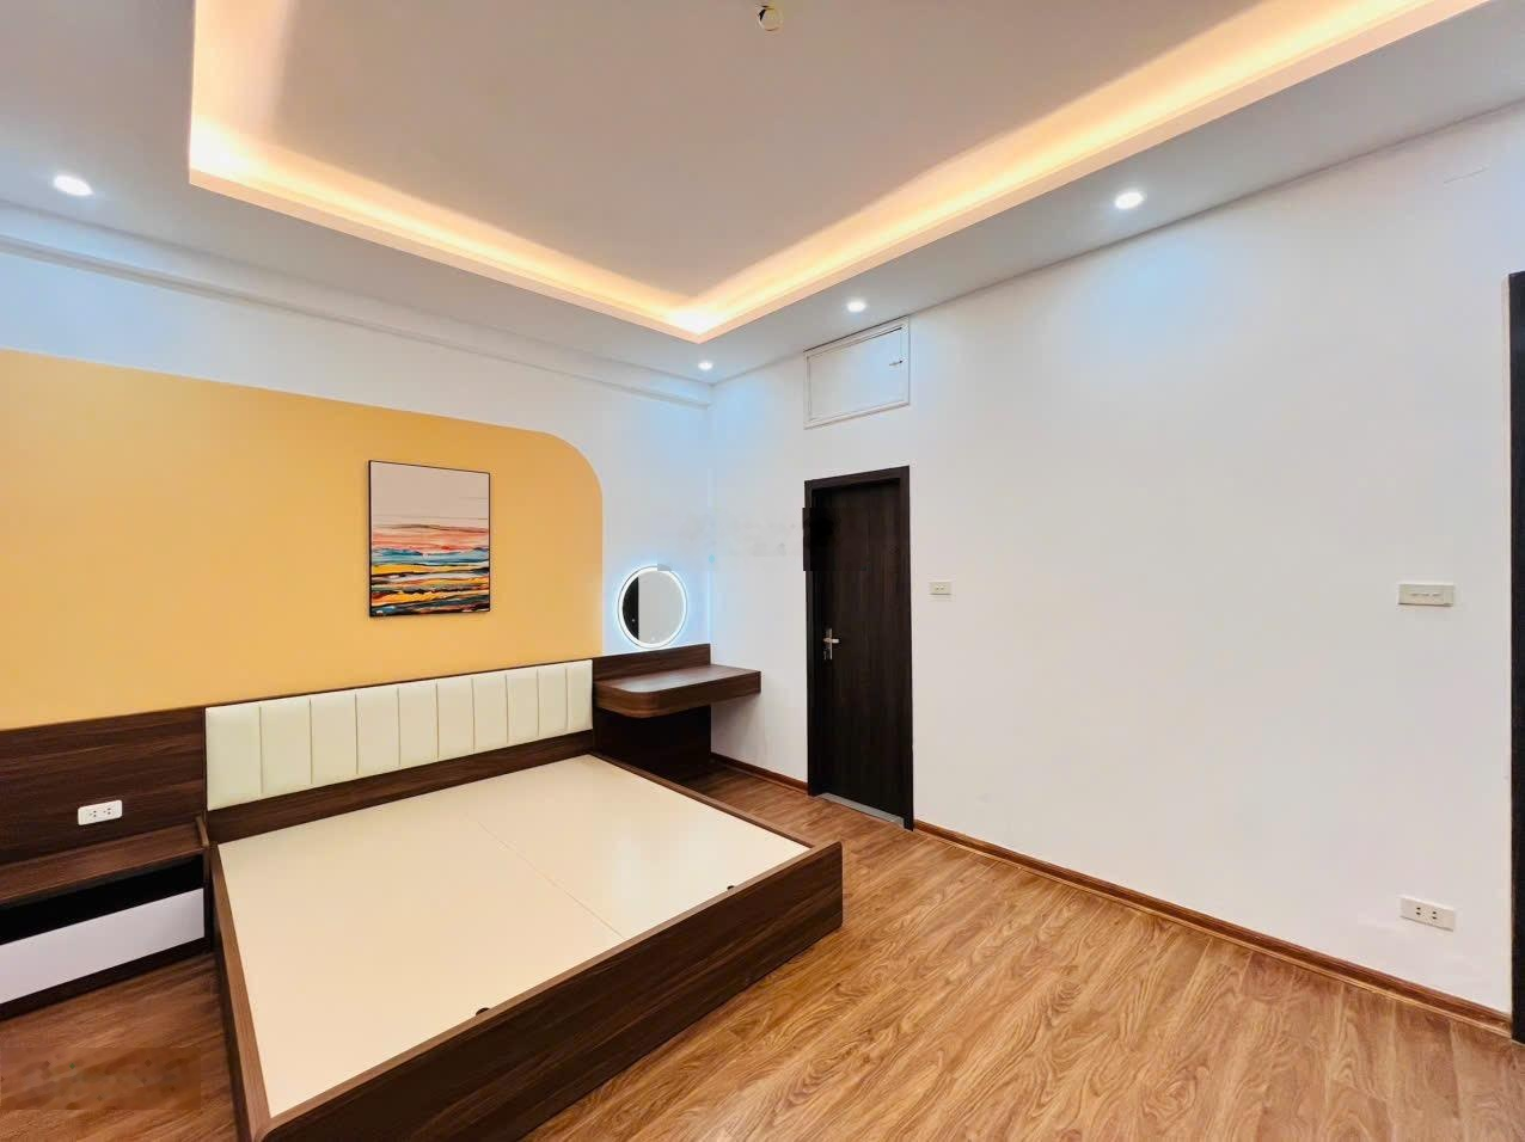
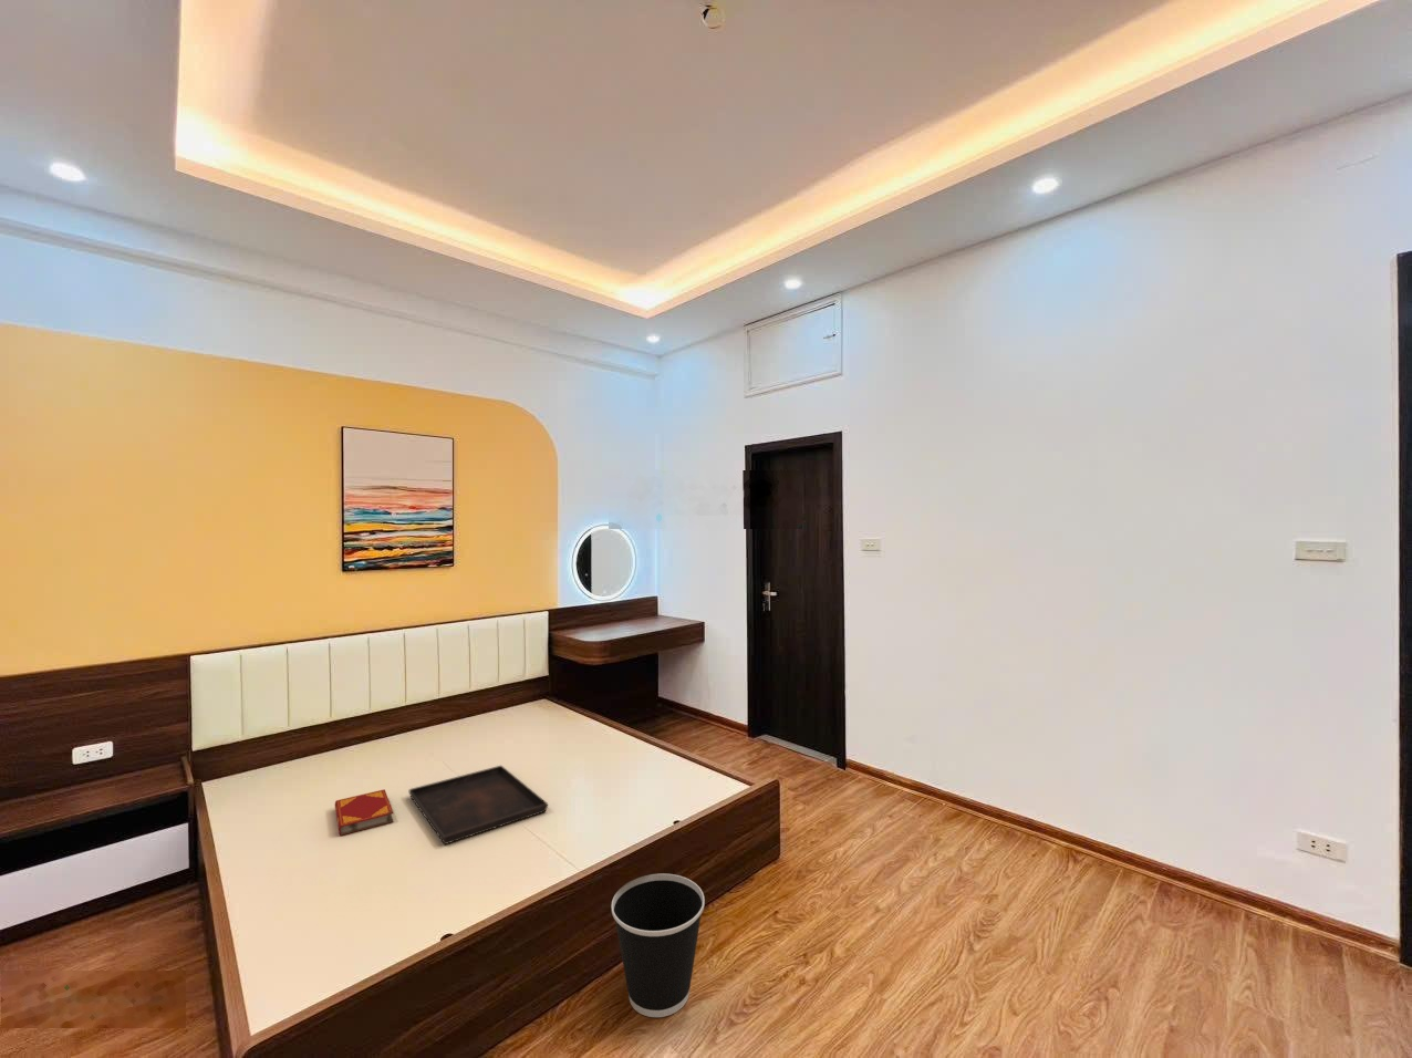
+ serving tray [409,765,549,846]
+ wastebasket [611,874,707,1018]
+ hardback book [334,788,395,837]
